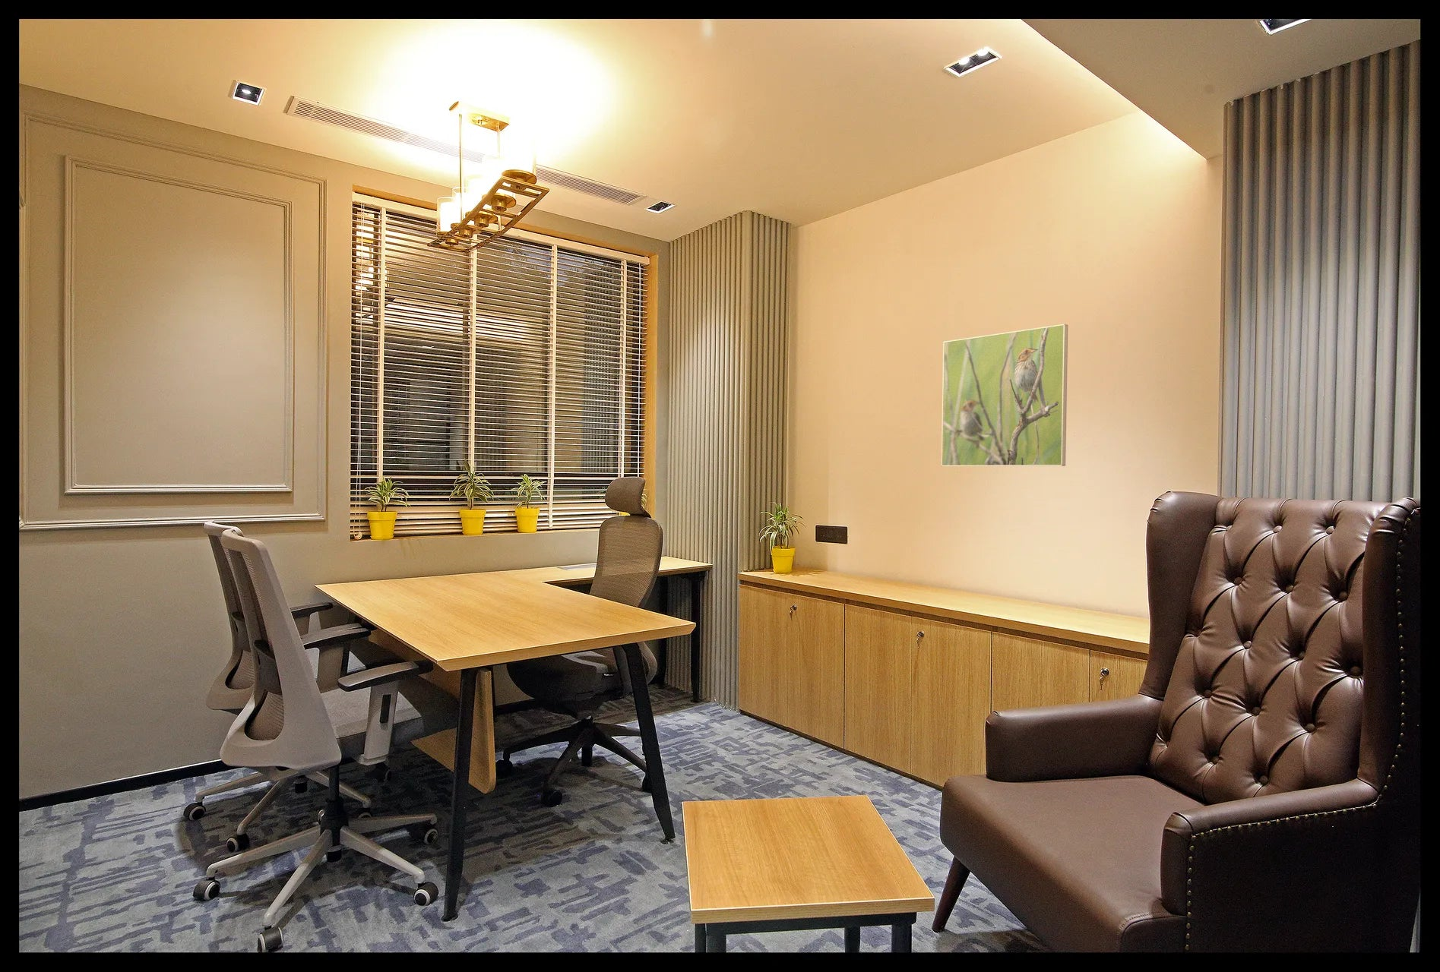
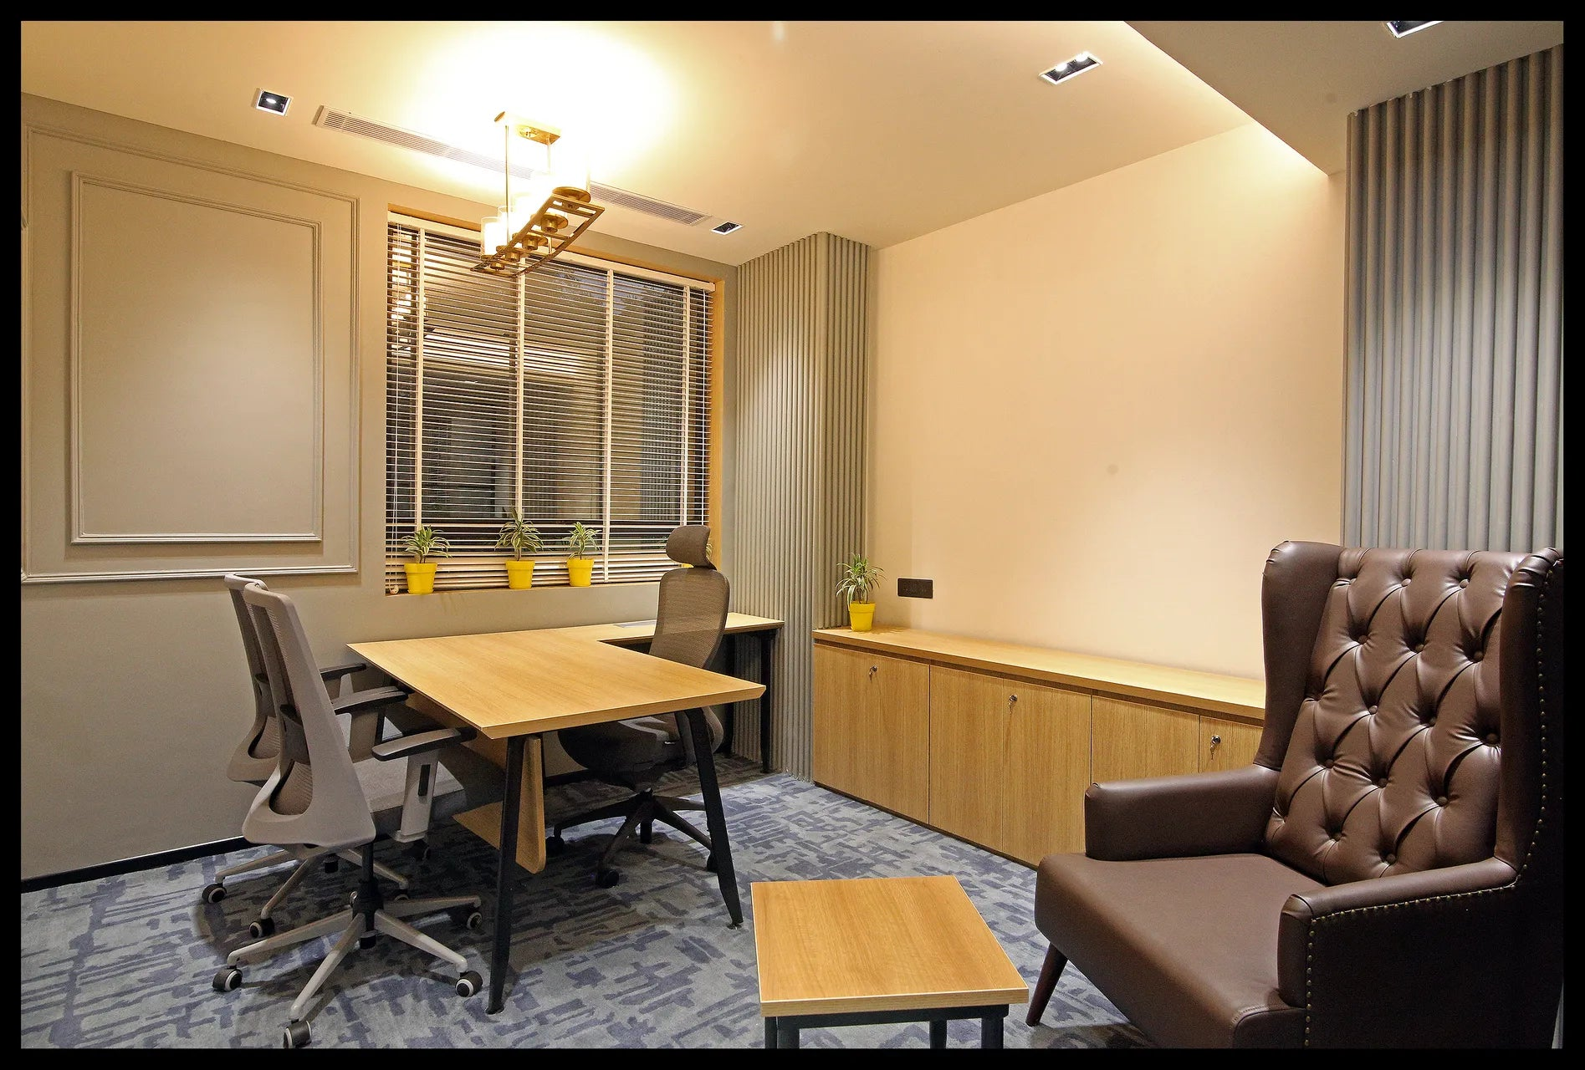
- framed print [941,323,1069,466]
